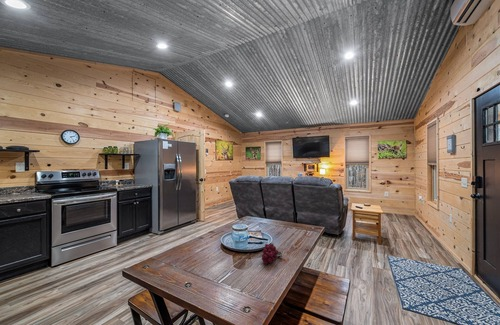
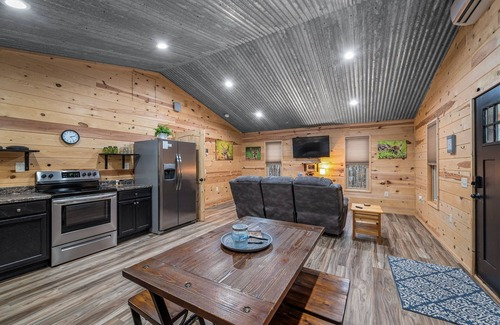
- grapes [261,243,284,266]
